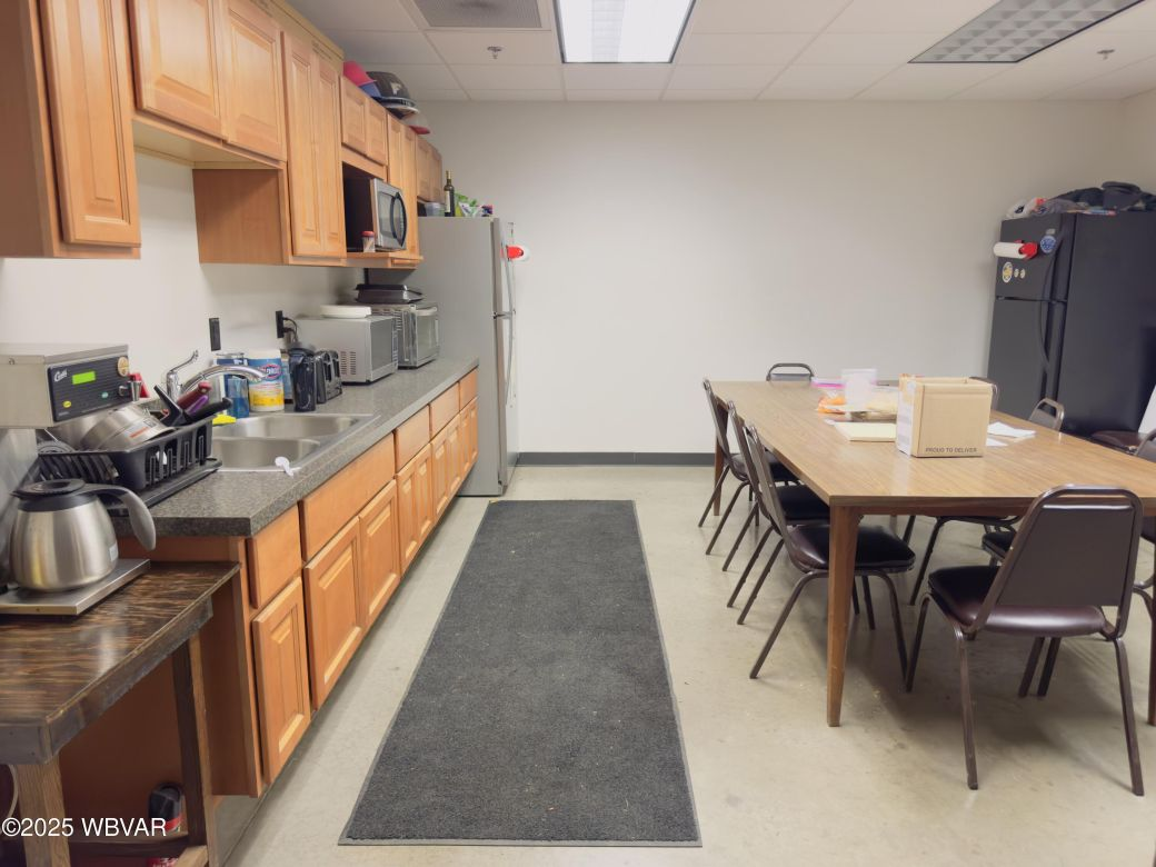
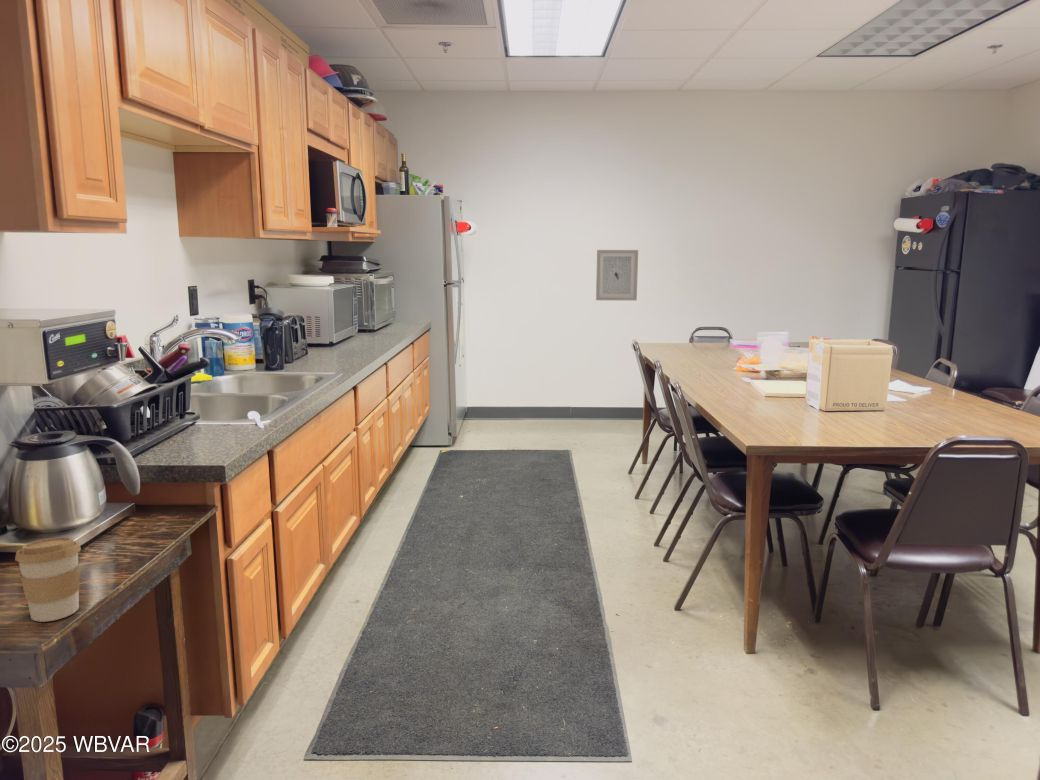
+ wall art [595,249,639,301]
+ coffee cup [14,536,82,623]
